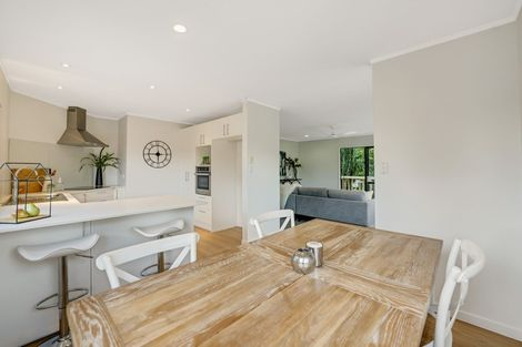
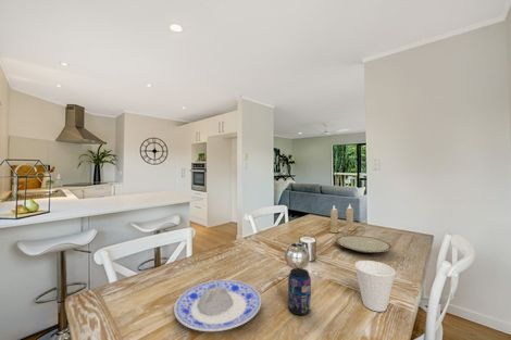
+ candle [328,203,356,234]
+ plate [173,279,262,332]
+ beverage can [287,267,312,316]
+ cup [353,260,397,313]
+ plate [335,235,392,254]
